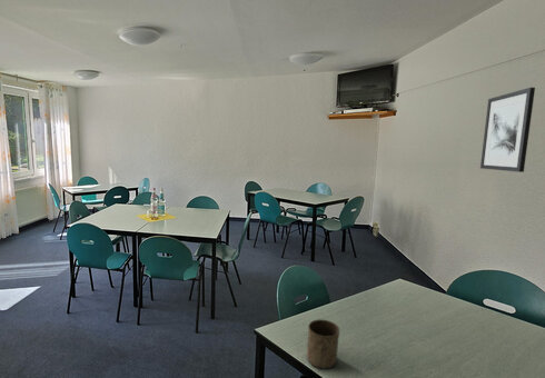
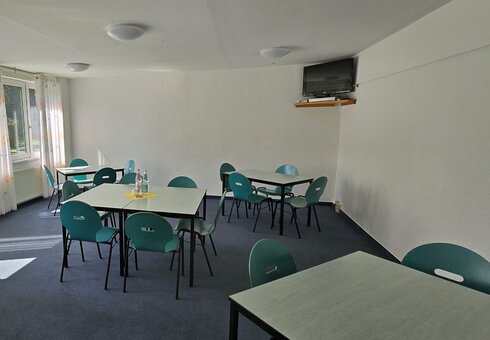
- cup [306,318,340,370]
- wall art [479,87,536,173]
